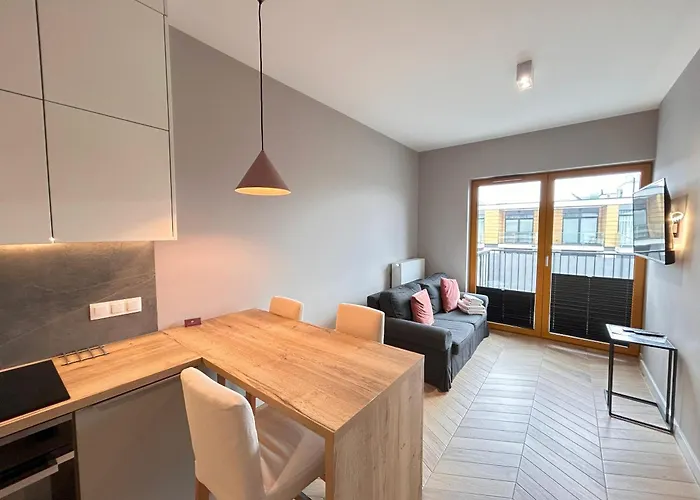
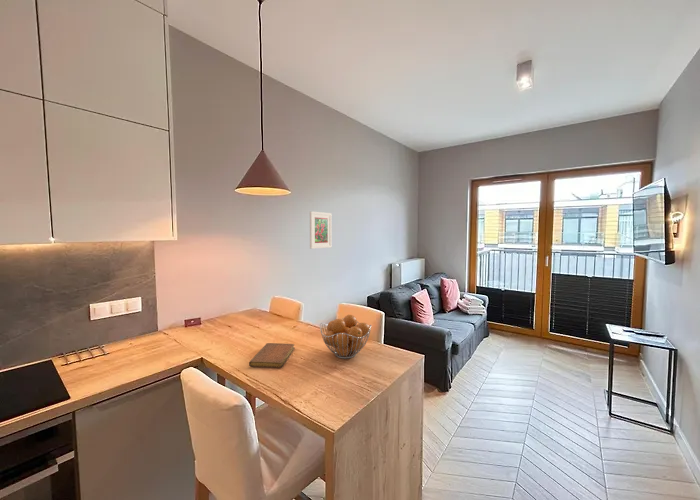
+ fruit basket [319,314,372,360]
+ notebook [248,342,295,369]
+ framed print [309,211,333,250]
